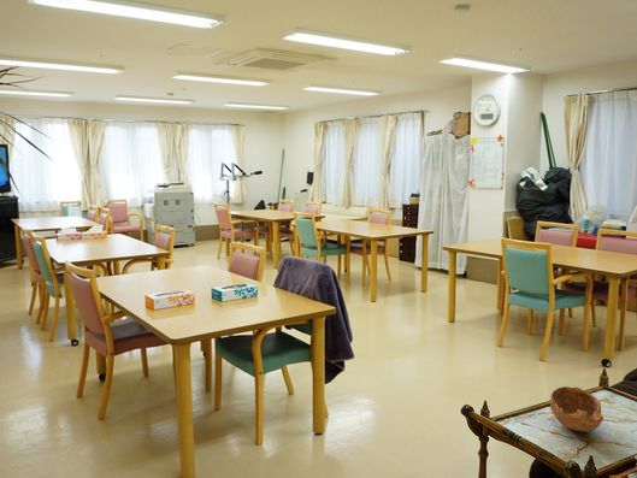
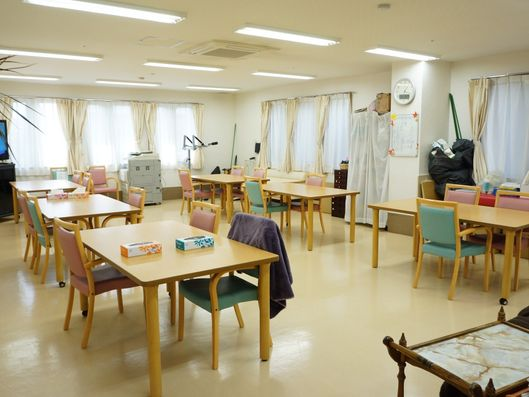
- bowl [549,385,604,433]
